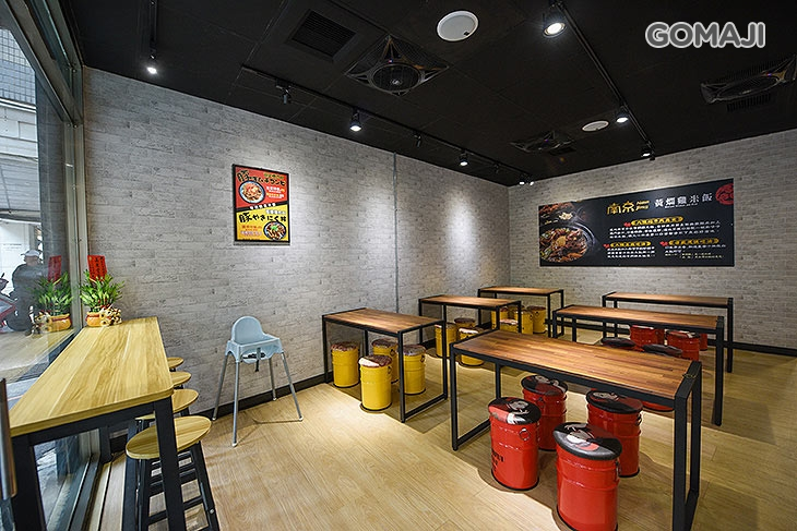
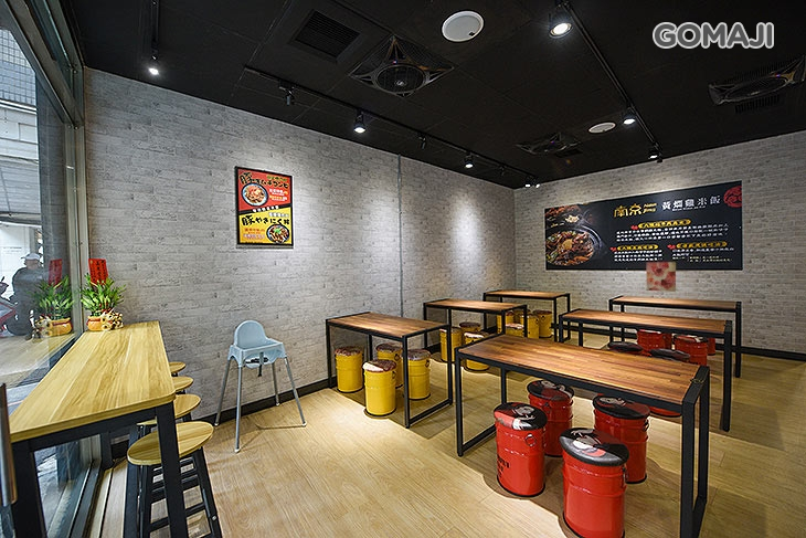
+ wall art [646,261,677,293]
